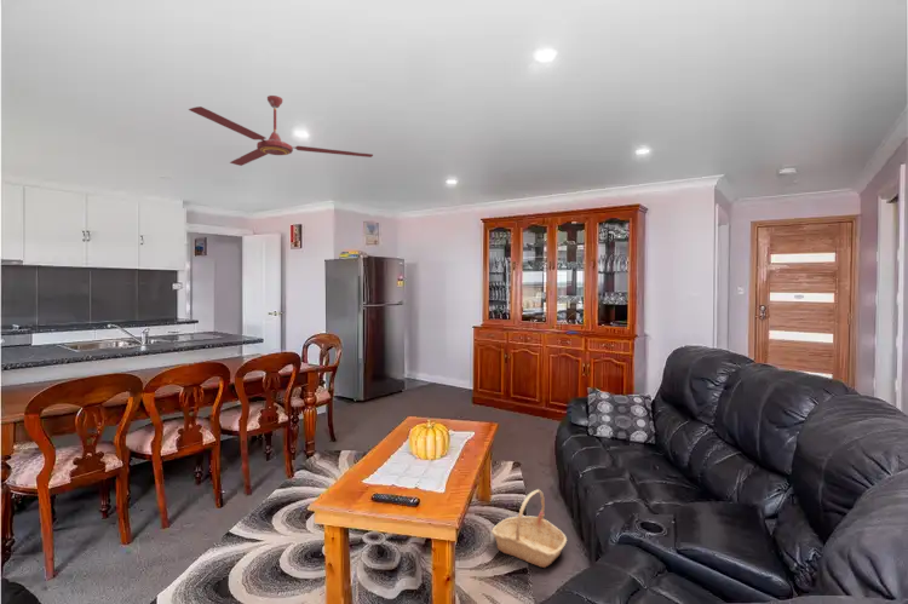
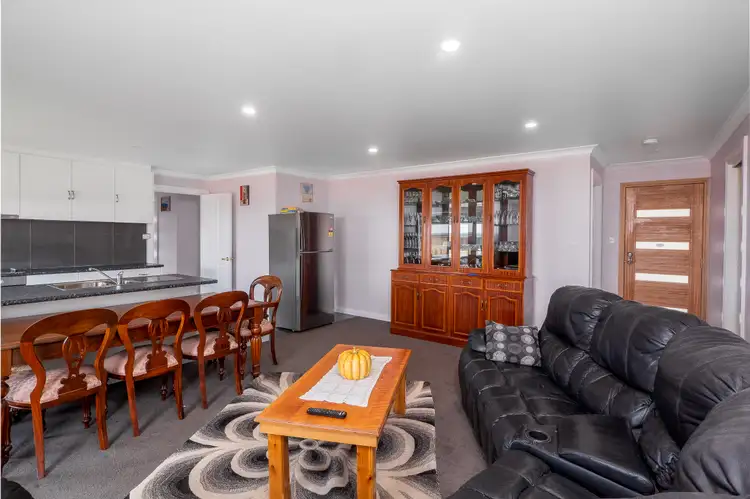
- ceiling fan [188,94,374,167]
- basket [490,488,568,569]
